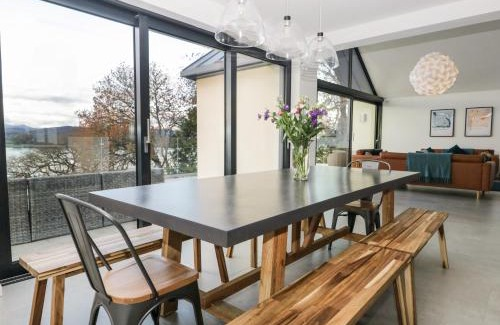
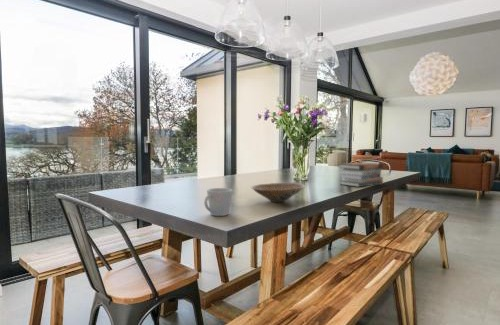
+ bowl [250,181,306,203]
+ book stack [337,162,385,188]
+ mug [203,187,234,217]
